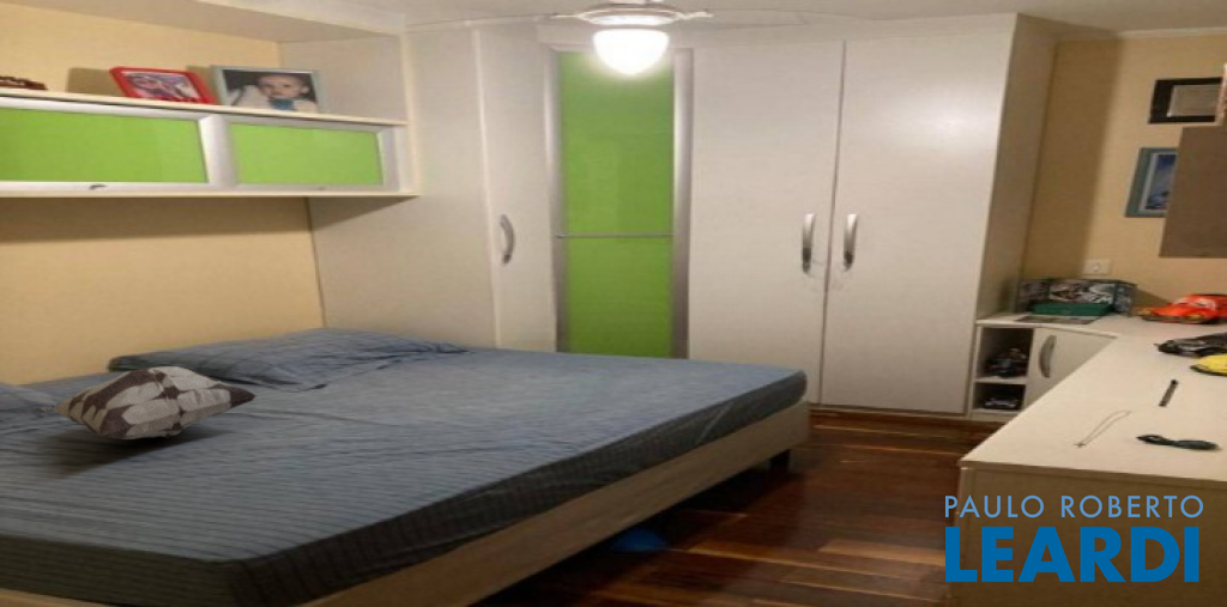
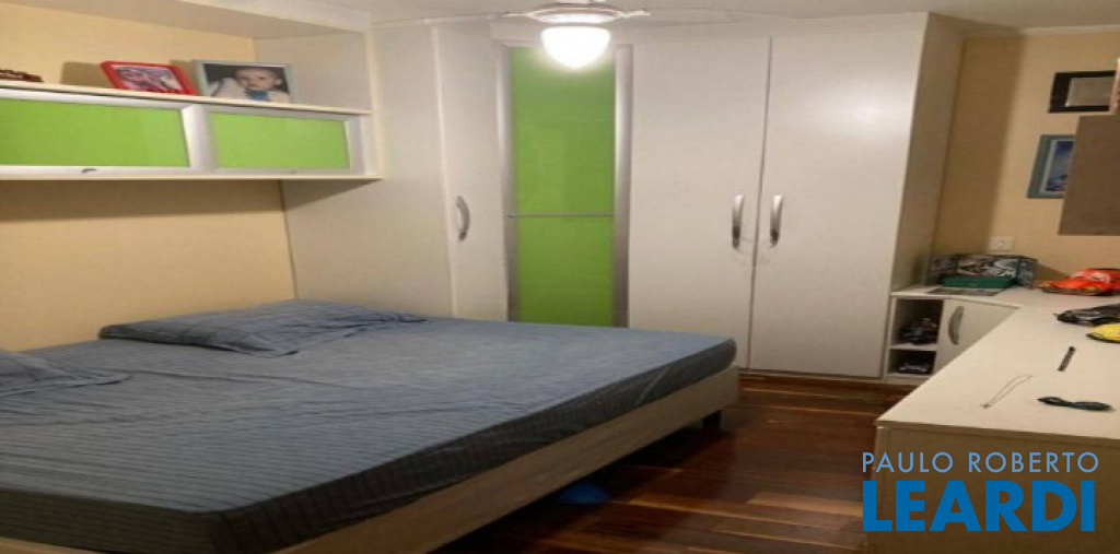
- decorative pillow [34,365,259,441]
